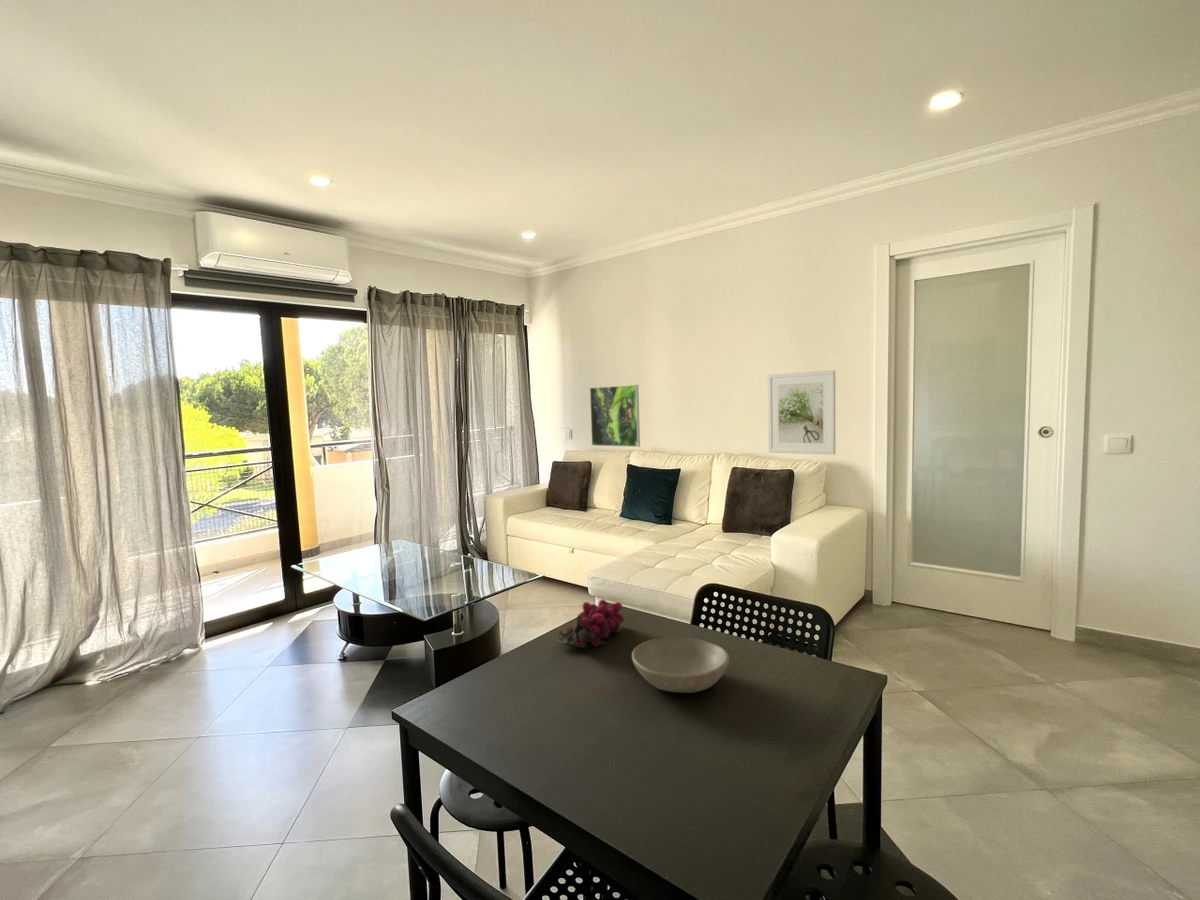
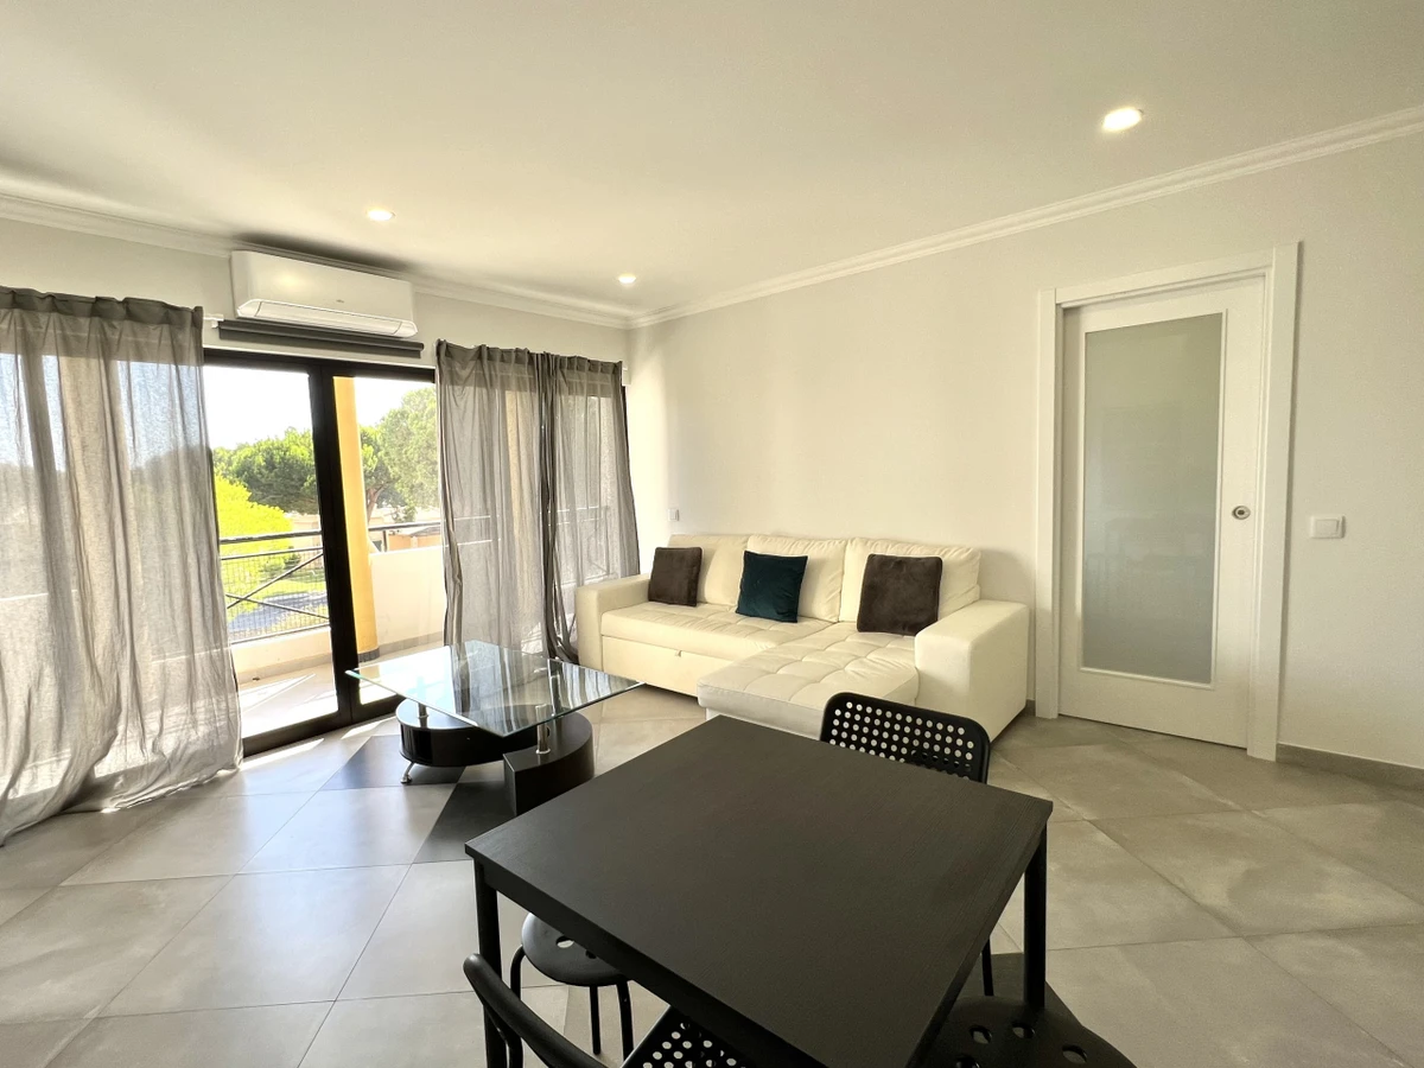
- bowl [631,636,730,694]
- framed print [767,369,836,456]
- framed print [589,384,641,448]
- grapes [556,598,625,650]
